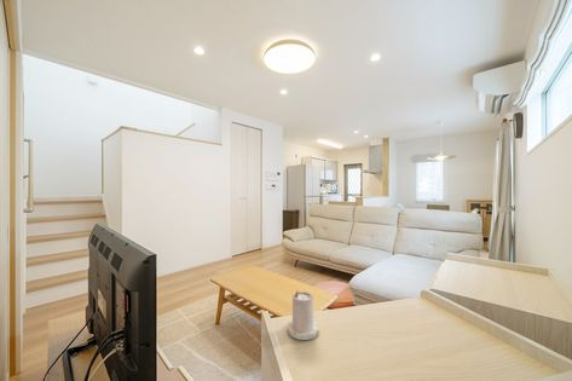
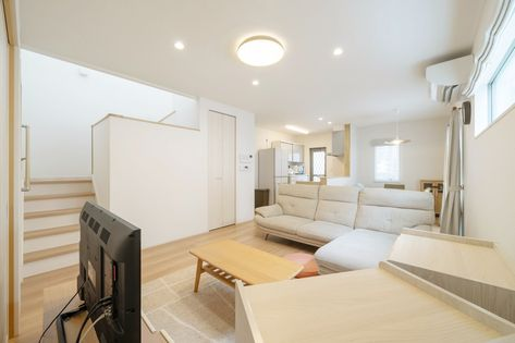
- candle [287,289,319,341]
